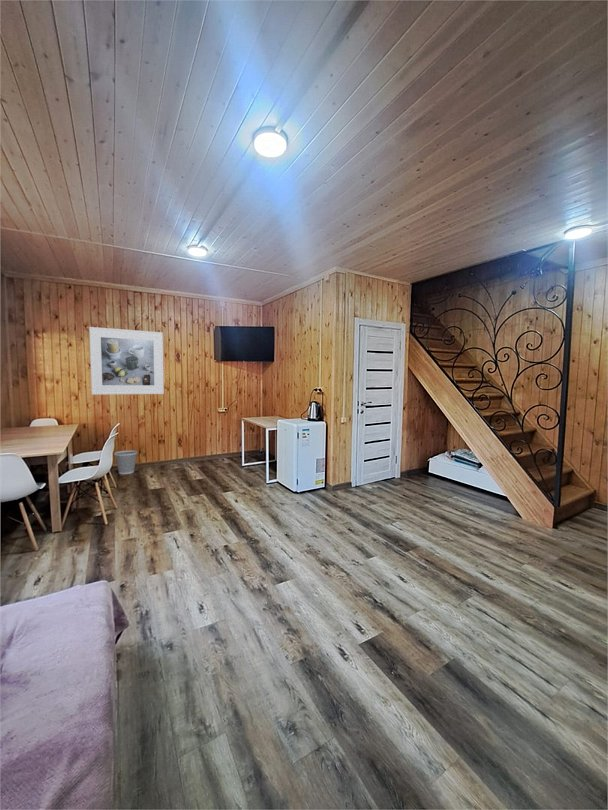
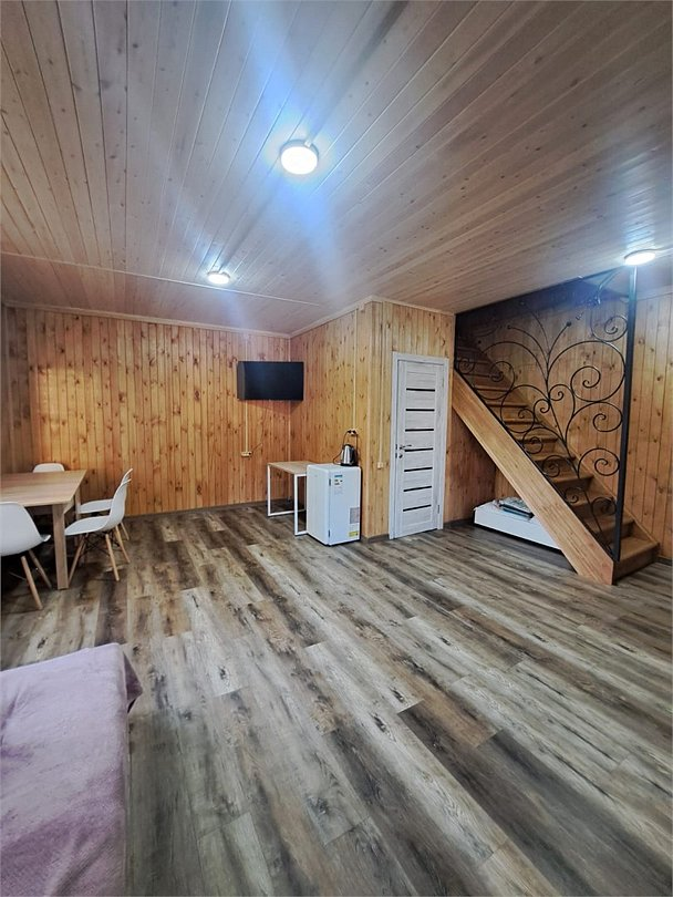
- wastebasket [113,449,138,475]
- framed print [88,326,165,396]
